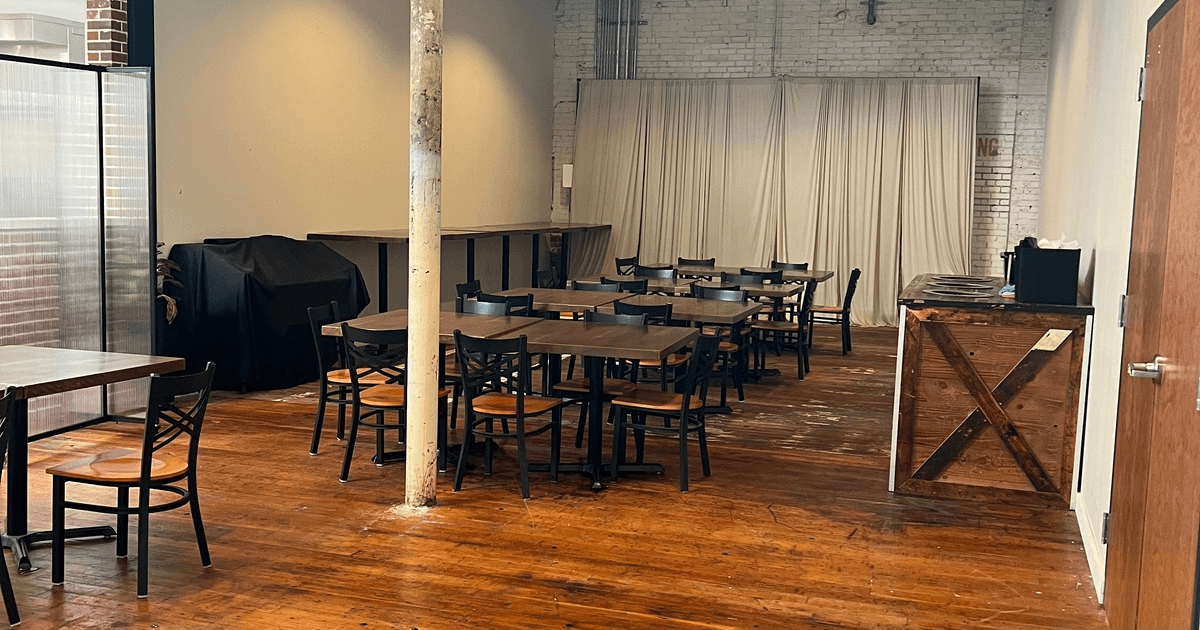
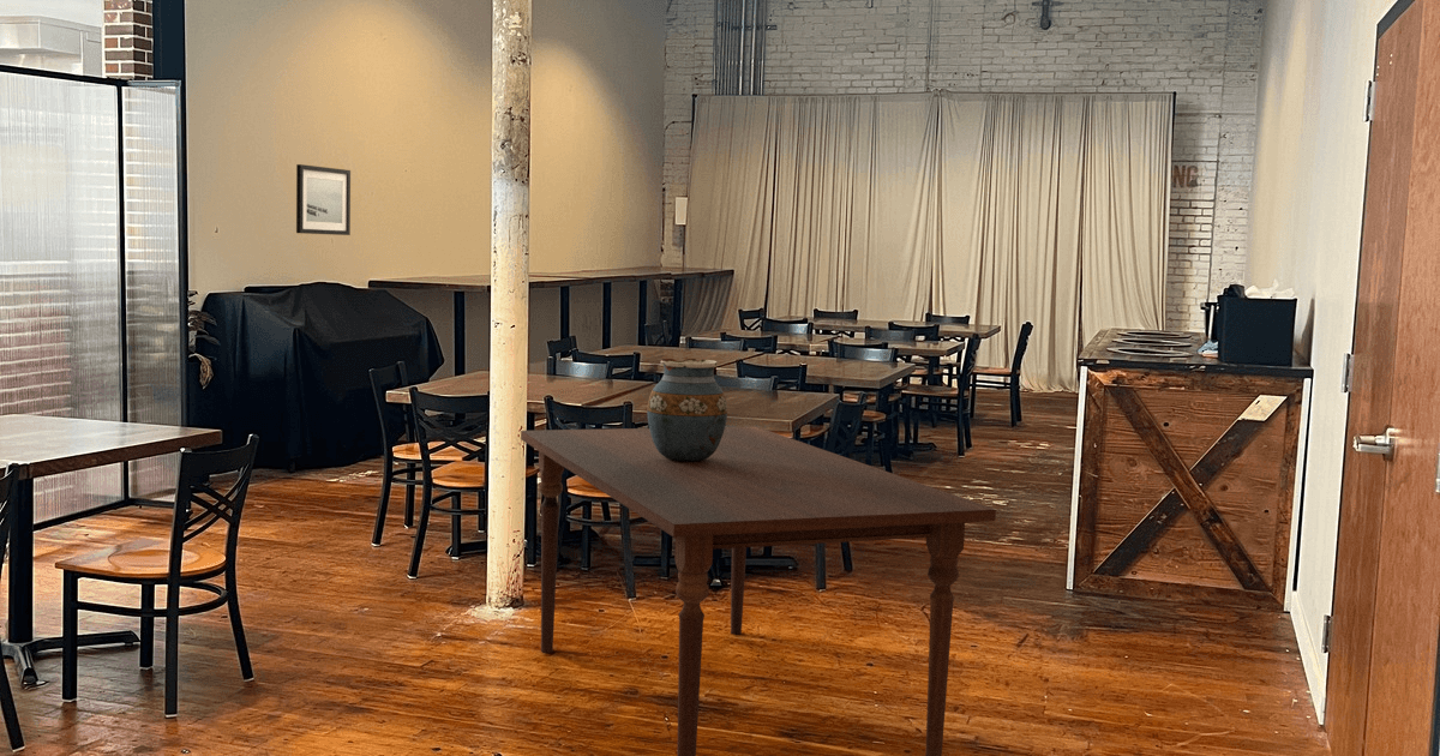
+ vase [646,358,728,461]
+ wall art [295,163,352,236]
+ dining table [520,425,997,756]
